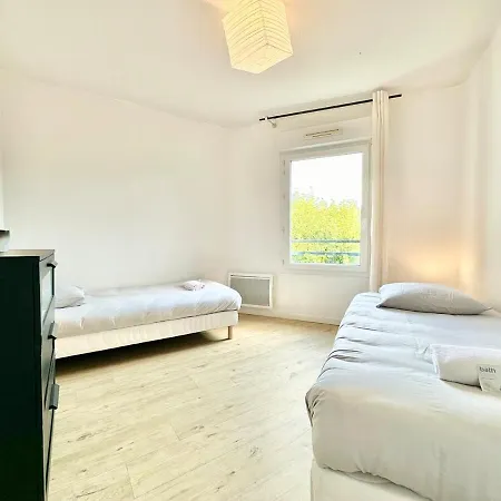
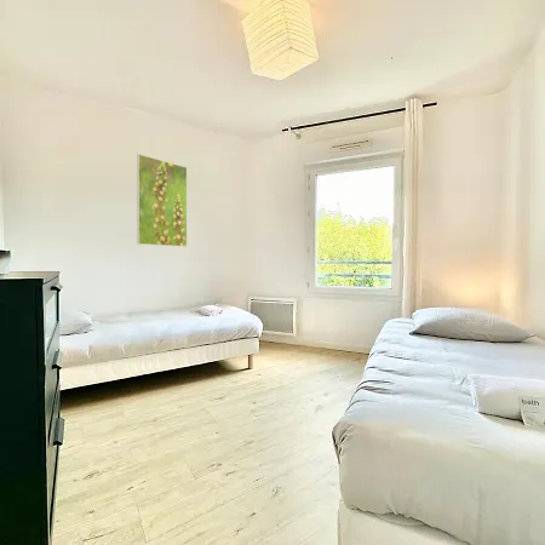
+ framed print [136,153,188,248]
